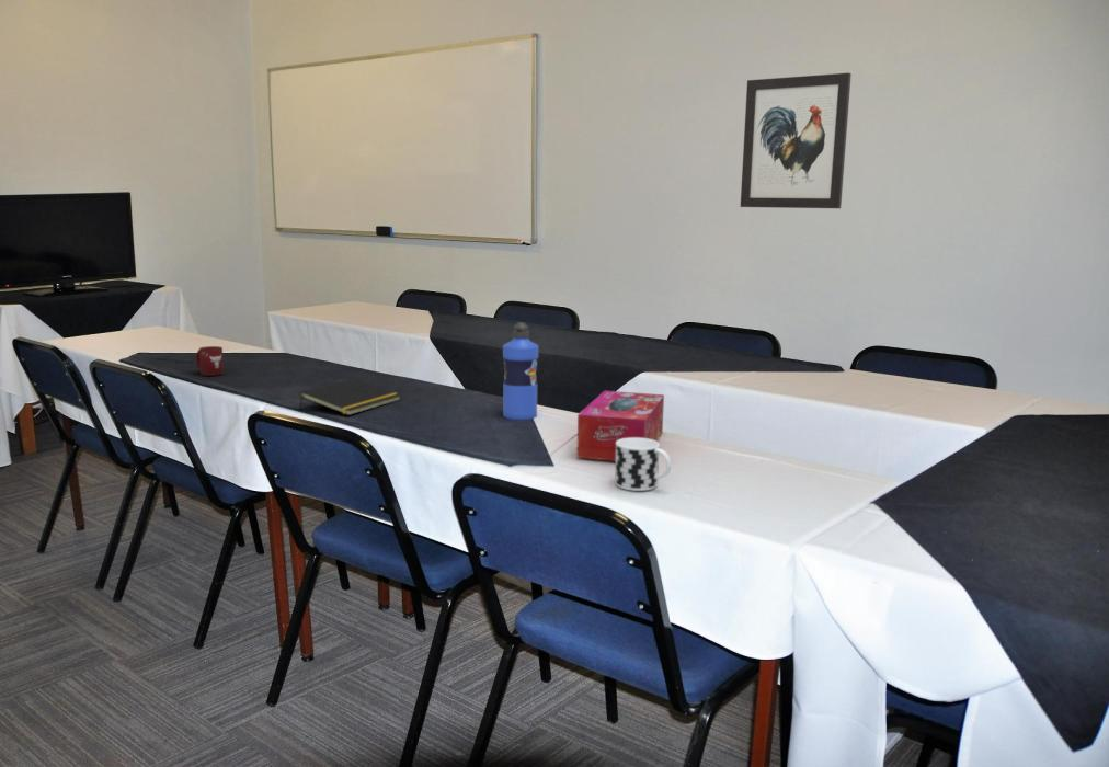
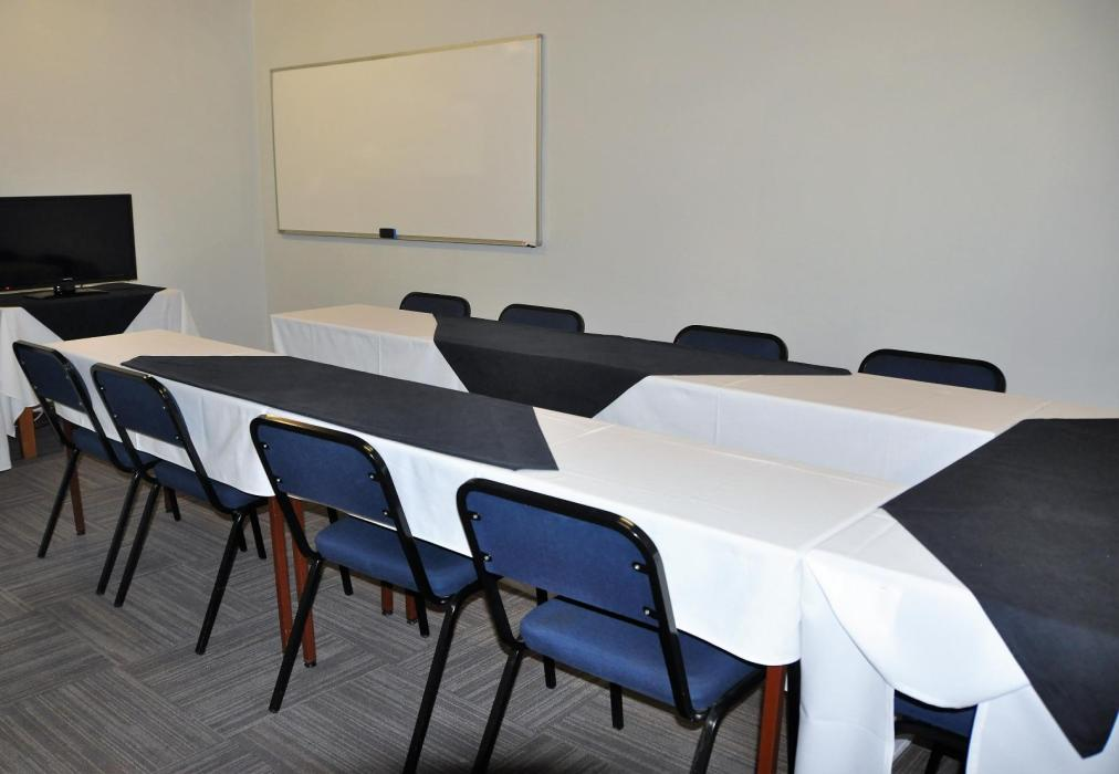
- cup [195,345,225,377]
- tissue box [575,390,665,462]
- wall art [740,72,853,209]
- water bottle [502,321,539,421]
- notepad [299,378,402,416]
- cup [614,438,672,492]
